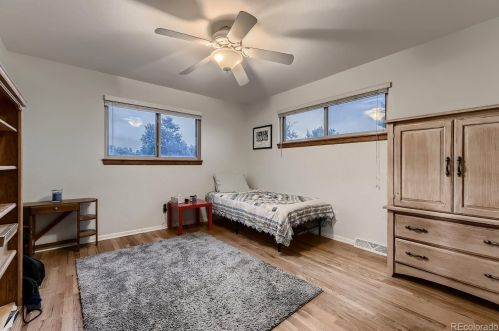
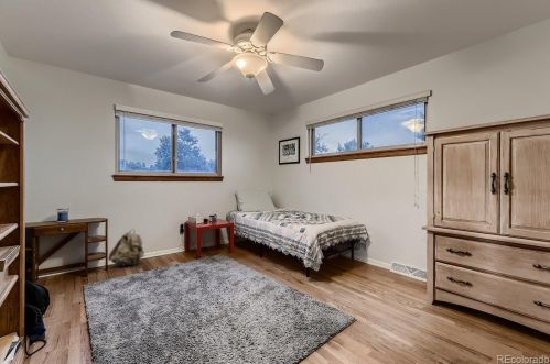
+ backpack [107,229,145,267]
